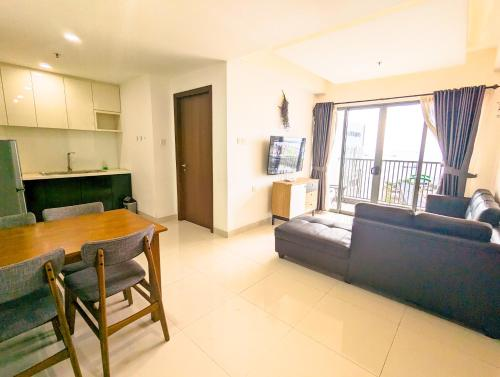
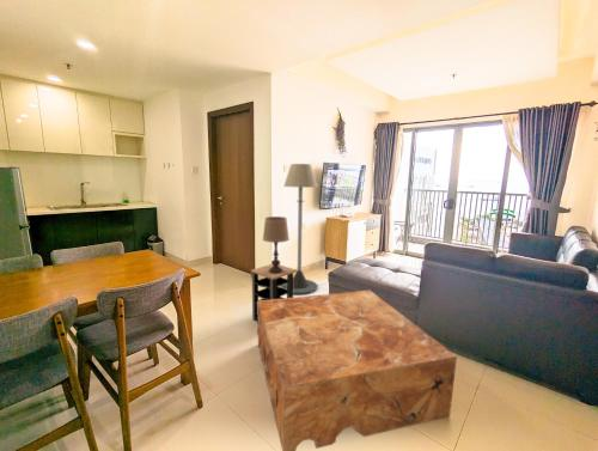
+ table lamp [262,215,291,274]
+ side table [250,263,298,322]
+ coffee table [257,290,458,451]
+ floor lamp [280,163,319,295]
